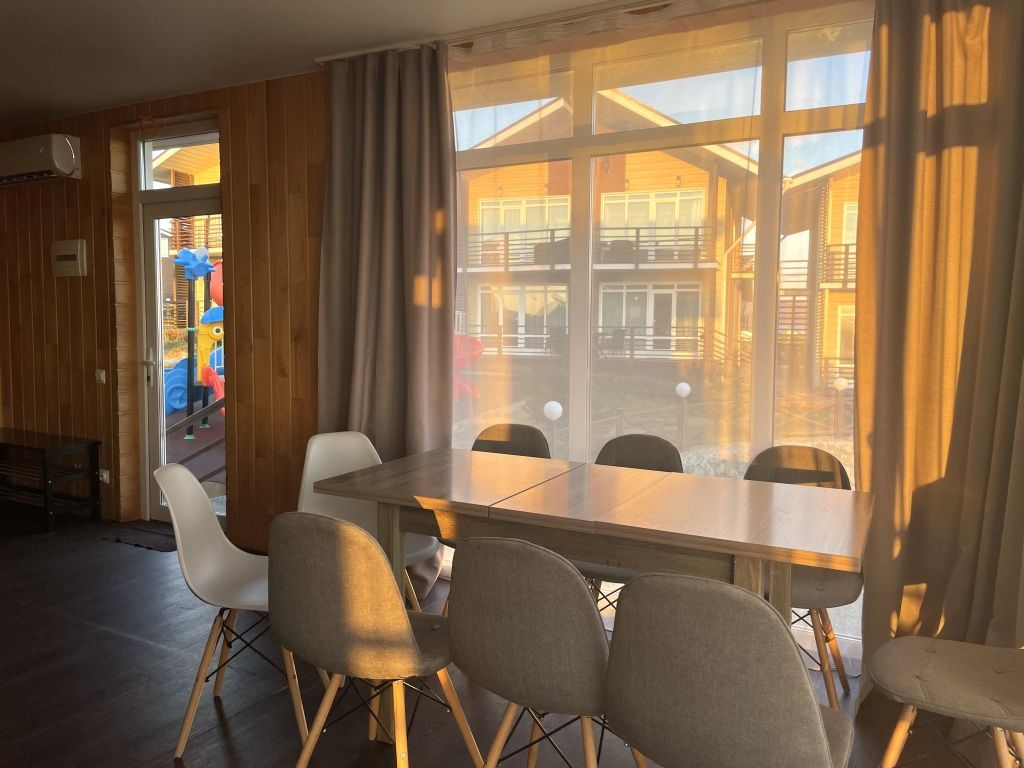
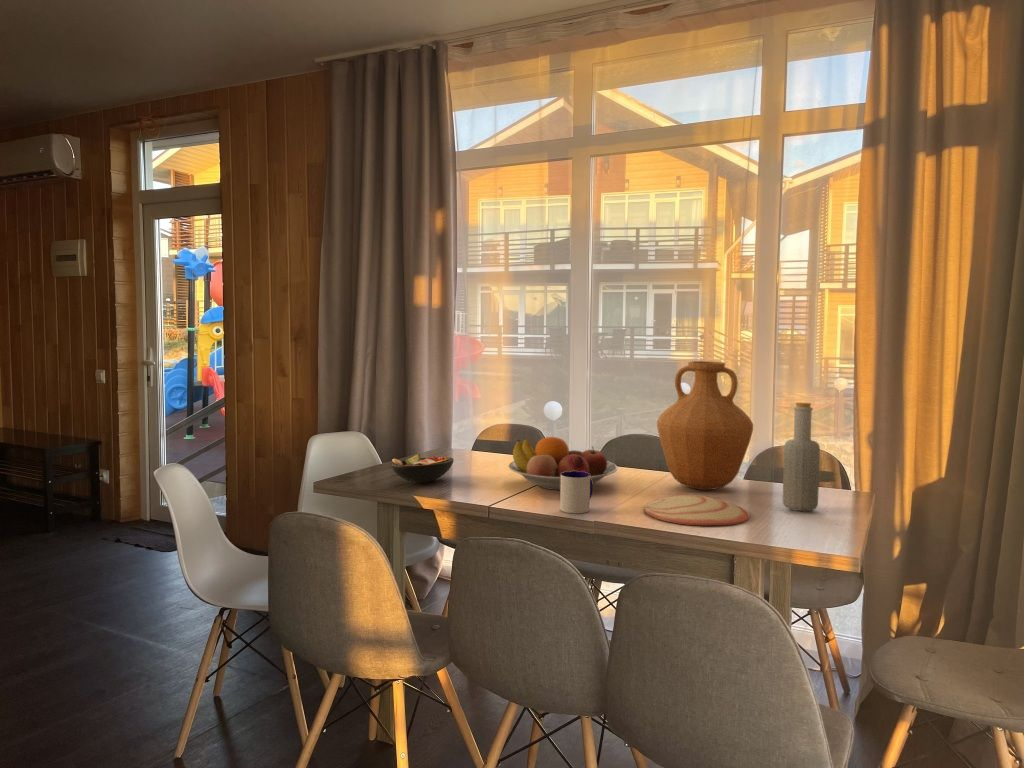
+ plate [642,494,750,526]
+ fruit bowl [508,436,618,491]
+ vase [656,360,754,491]
+ mug [559,471,593,514]
+ bottle [782,402,821,512]
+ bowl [391,453,455,483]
